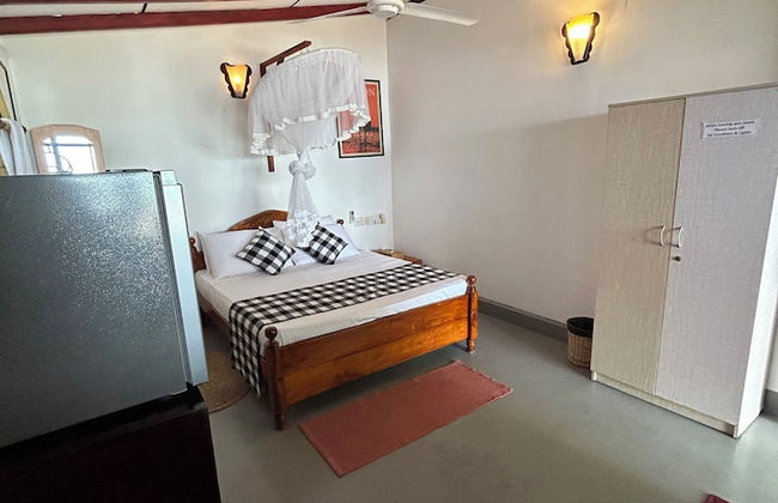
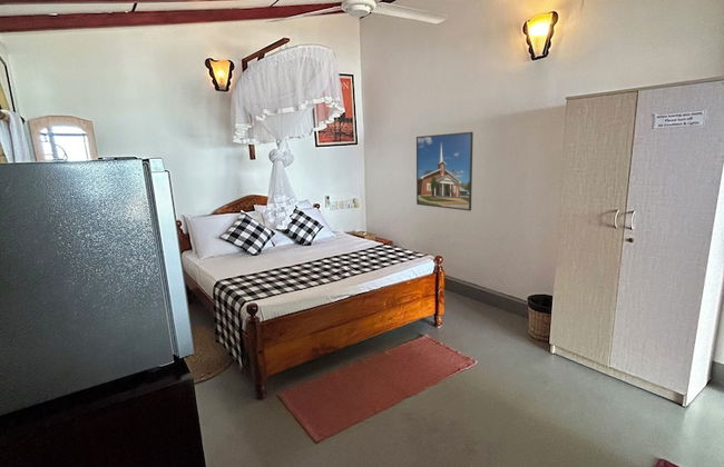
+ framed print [415,131,474,212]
